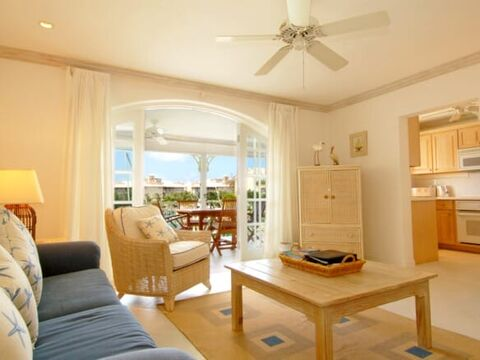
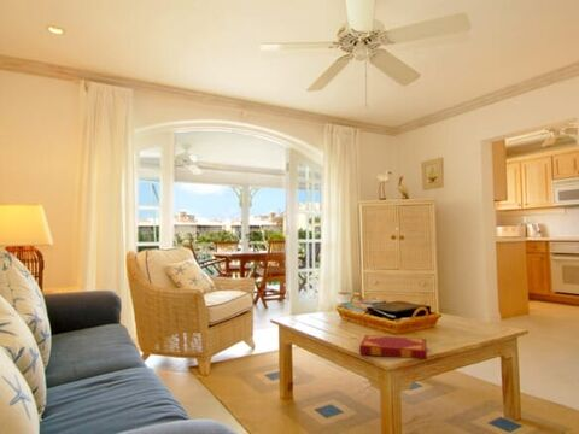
+ hardback book [358,334,428,362]
